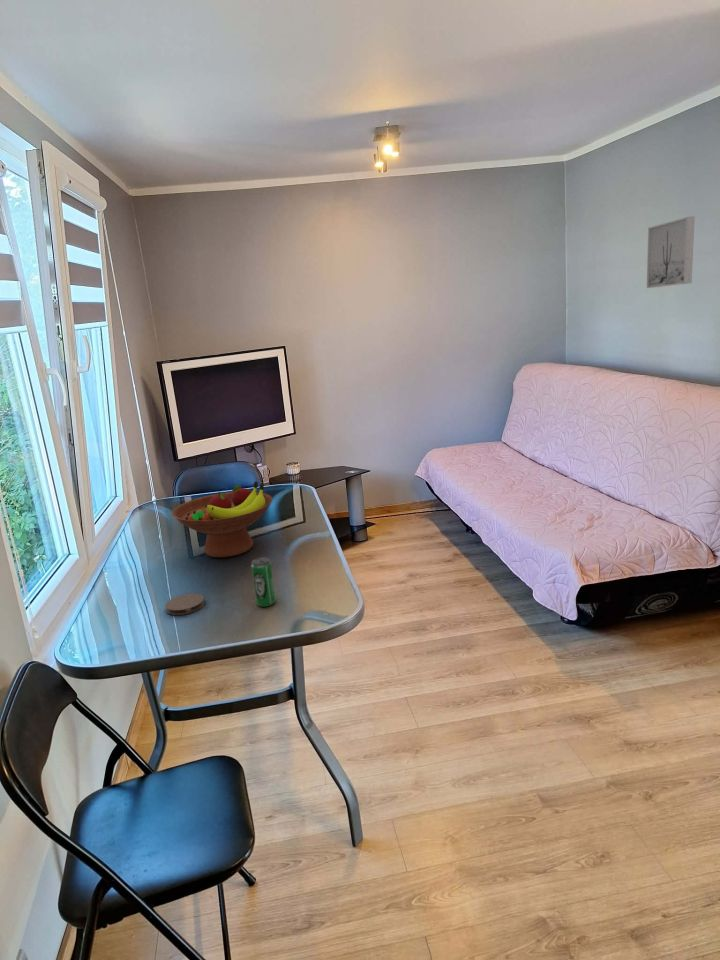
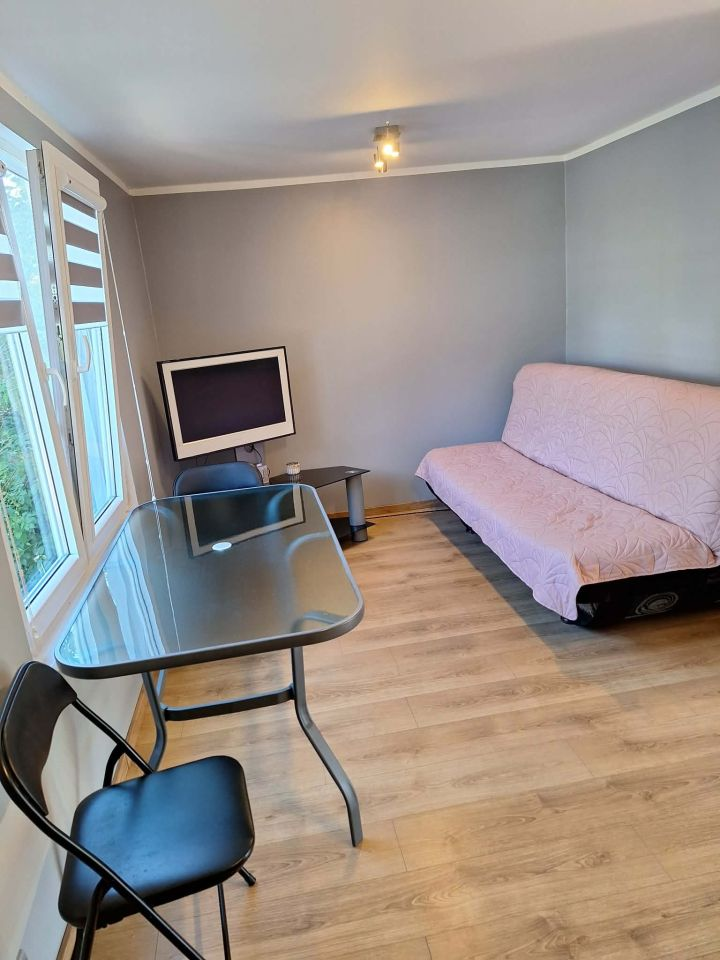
- fruit bowl [171,480,273,558]
- wall art [646,215,696,289]
- coaster [164,593,205,616]
- beverage can [250,556,277,608]
